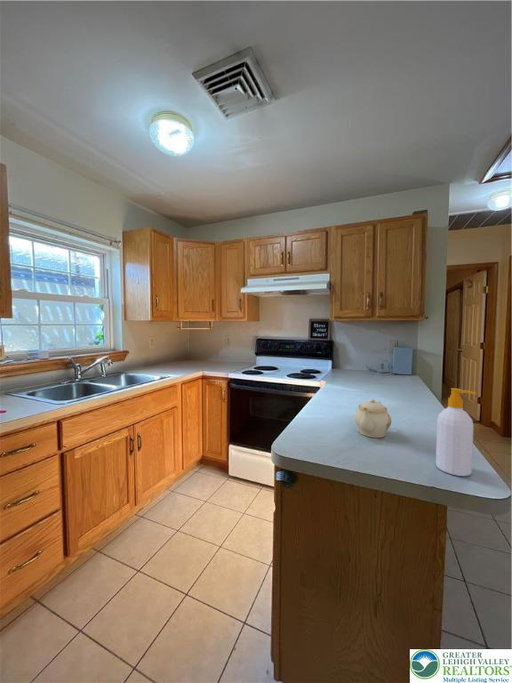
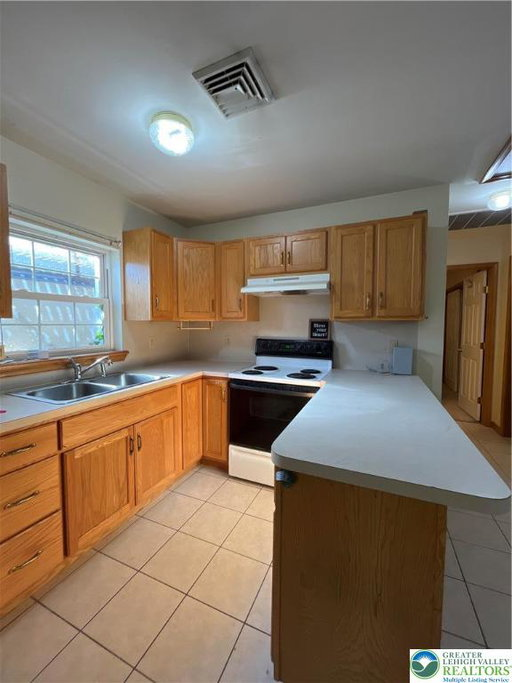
- teapot [353,398,392,439]
- soap bottle [435,387,478,477]
